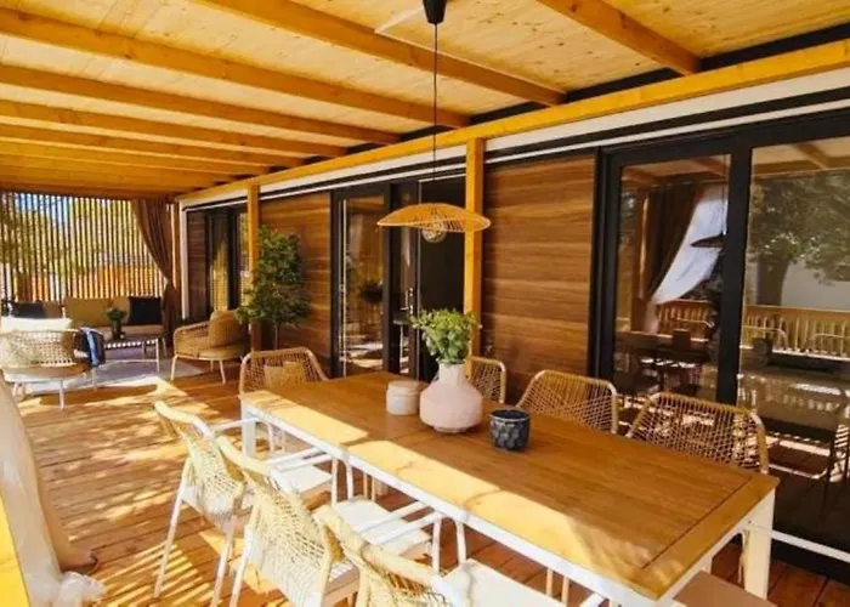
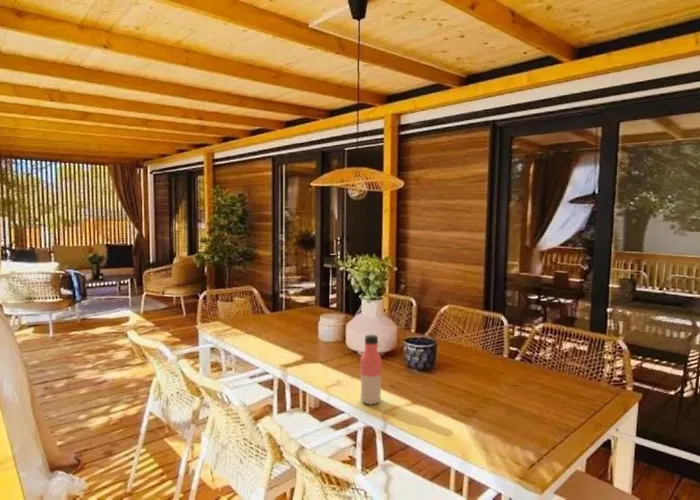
+ water bottle [359,333,383,406]
